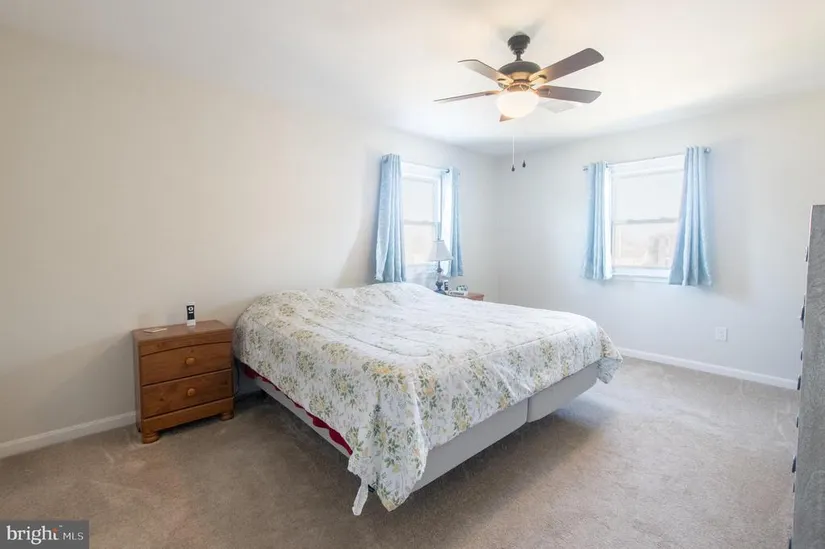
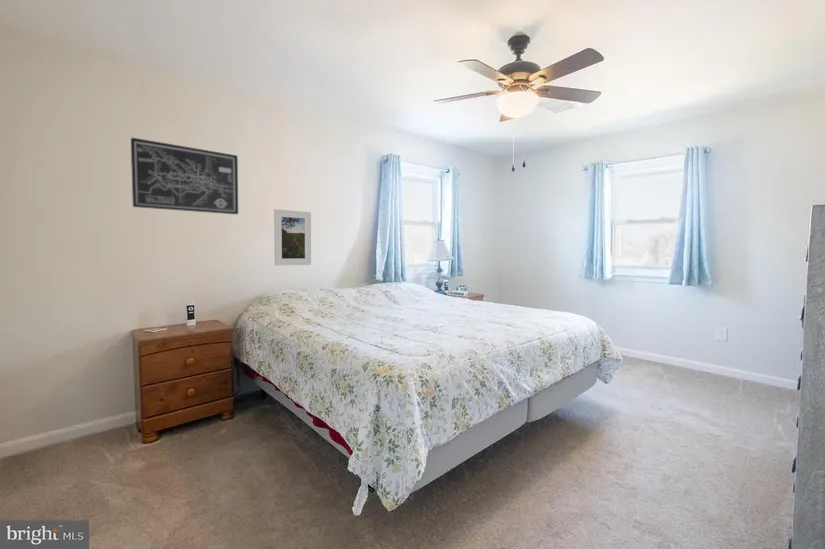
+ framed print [273,208,312,266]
+ wall art [130,136,239,215]
